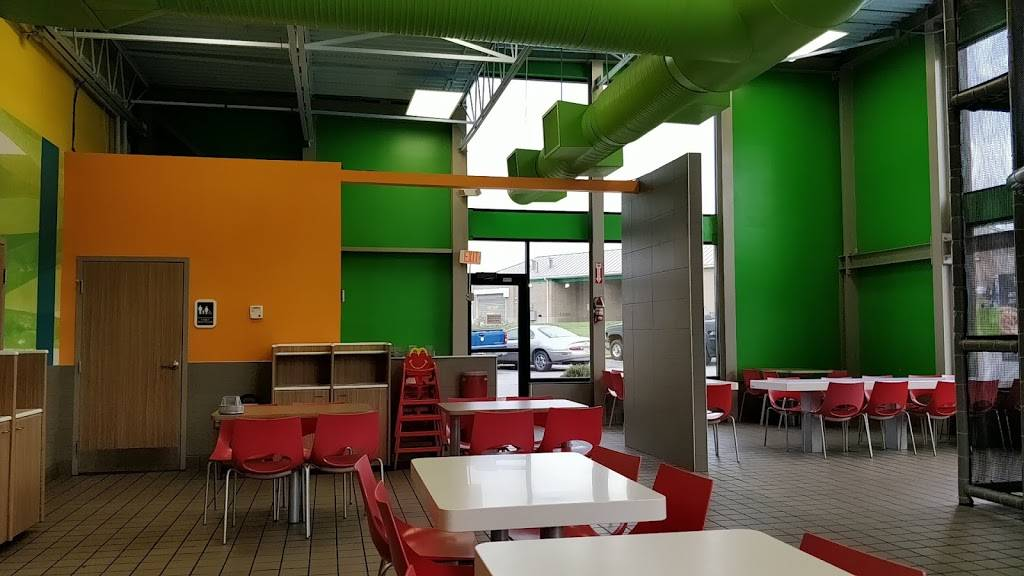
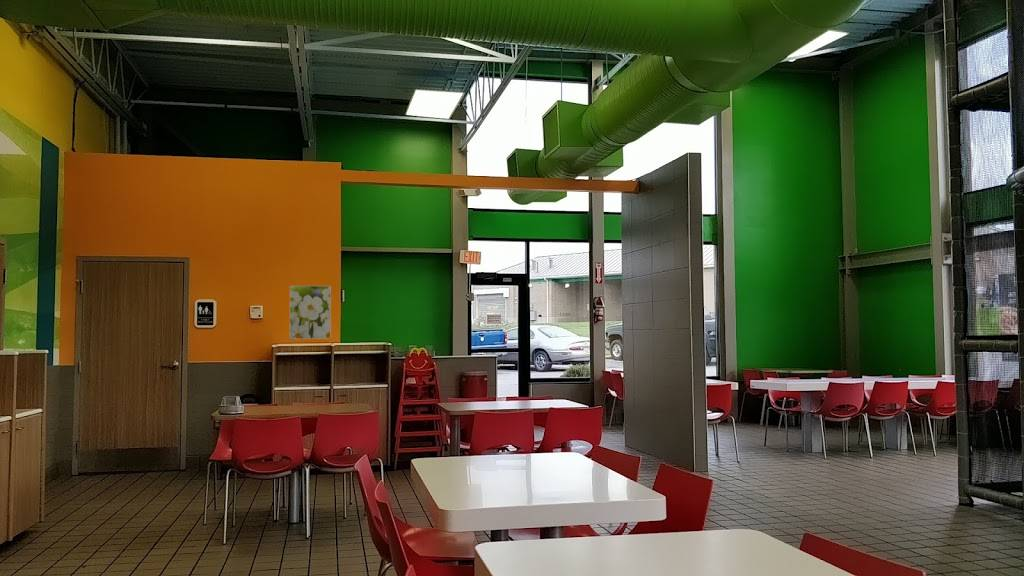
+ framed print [289,285,332,340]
